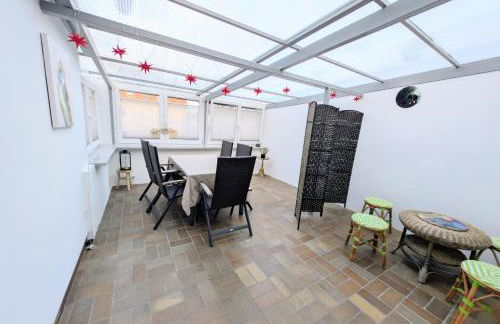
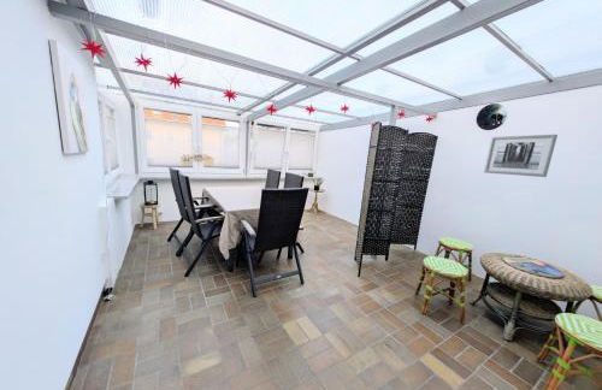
+ wall art [483,134,559,178]
